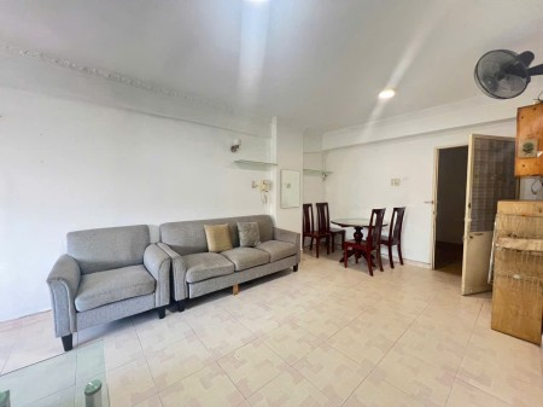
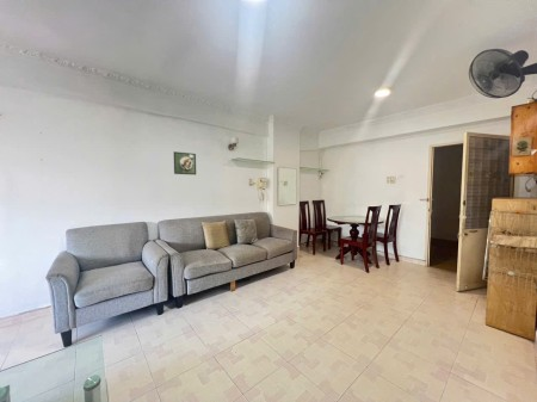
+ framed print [173,150,197,177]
